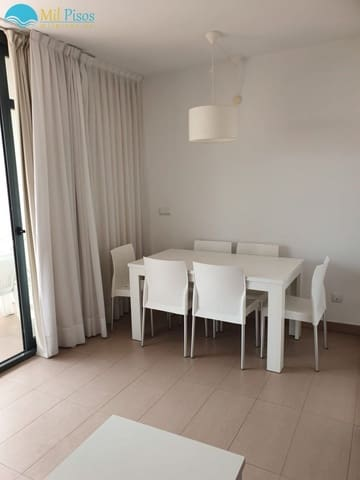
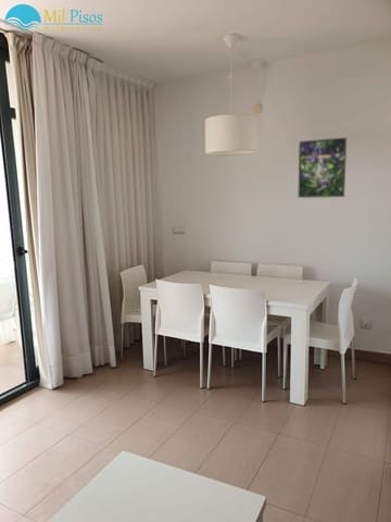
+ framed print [298,136,348,199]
